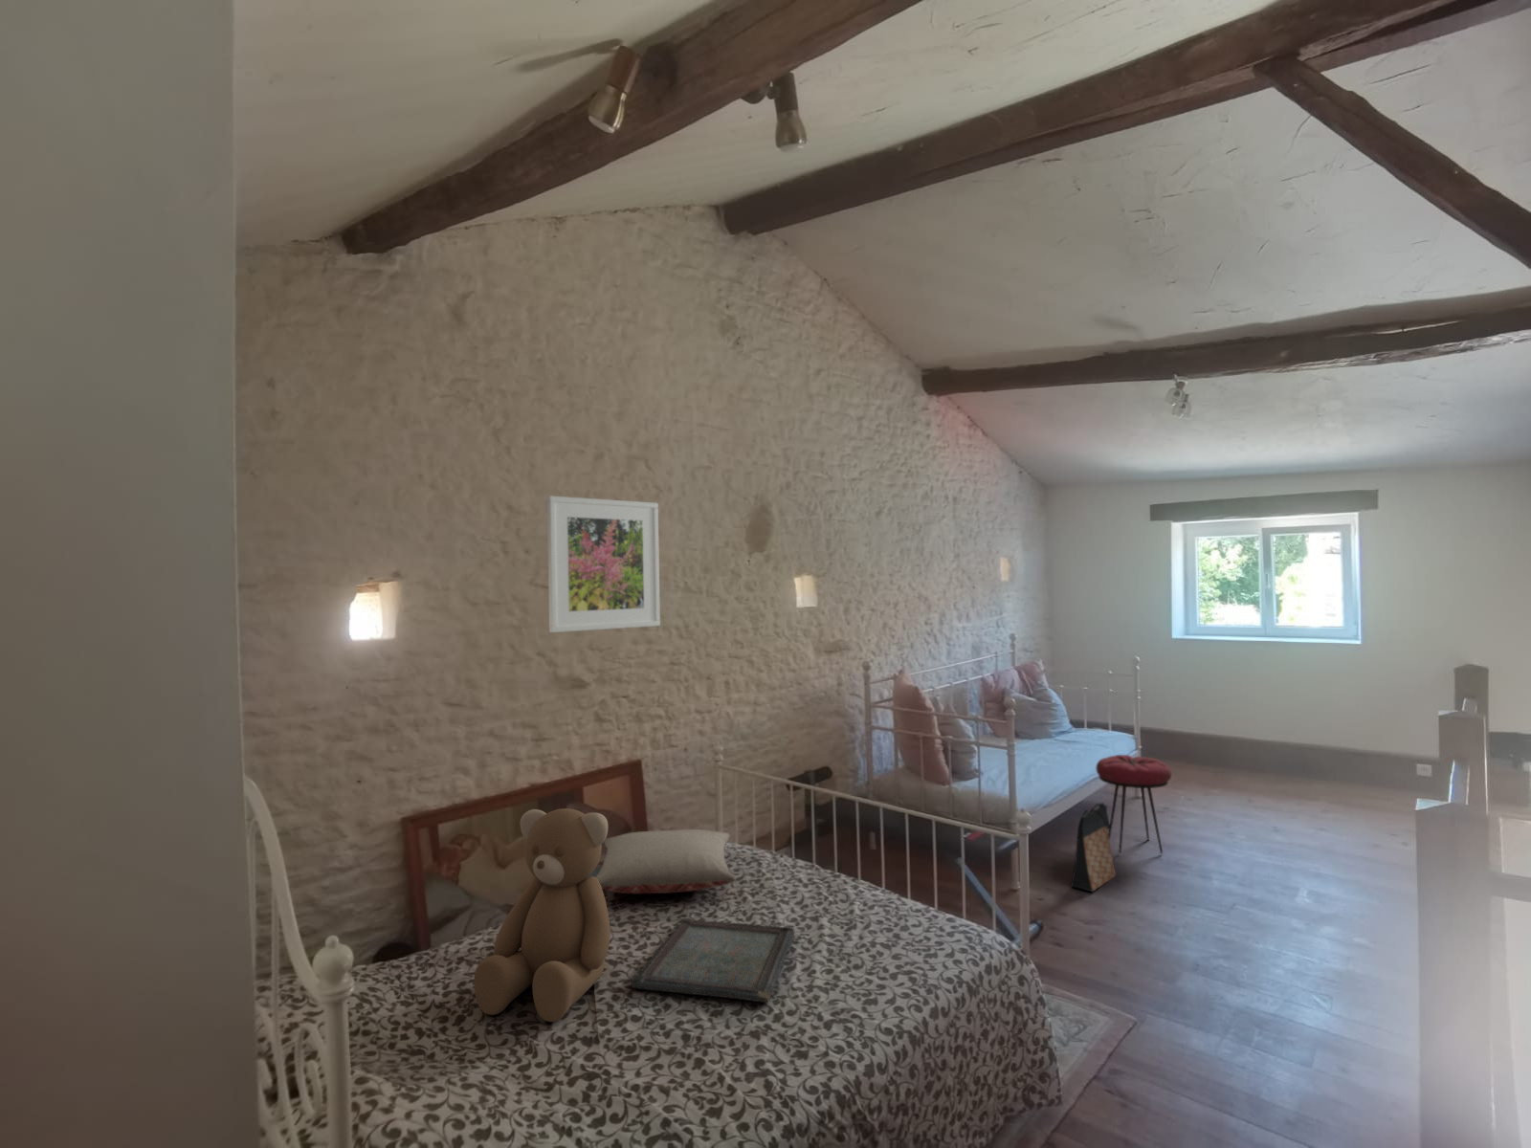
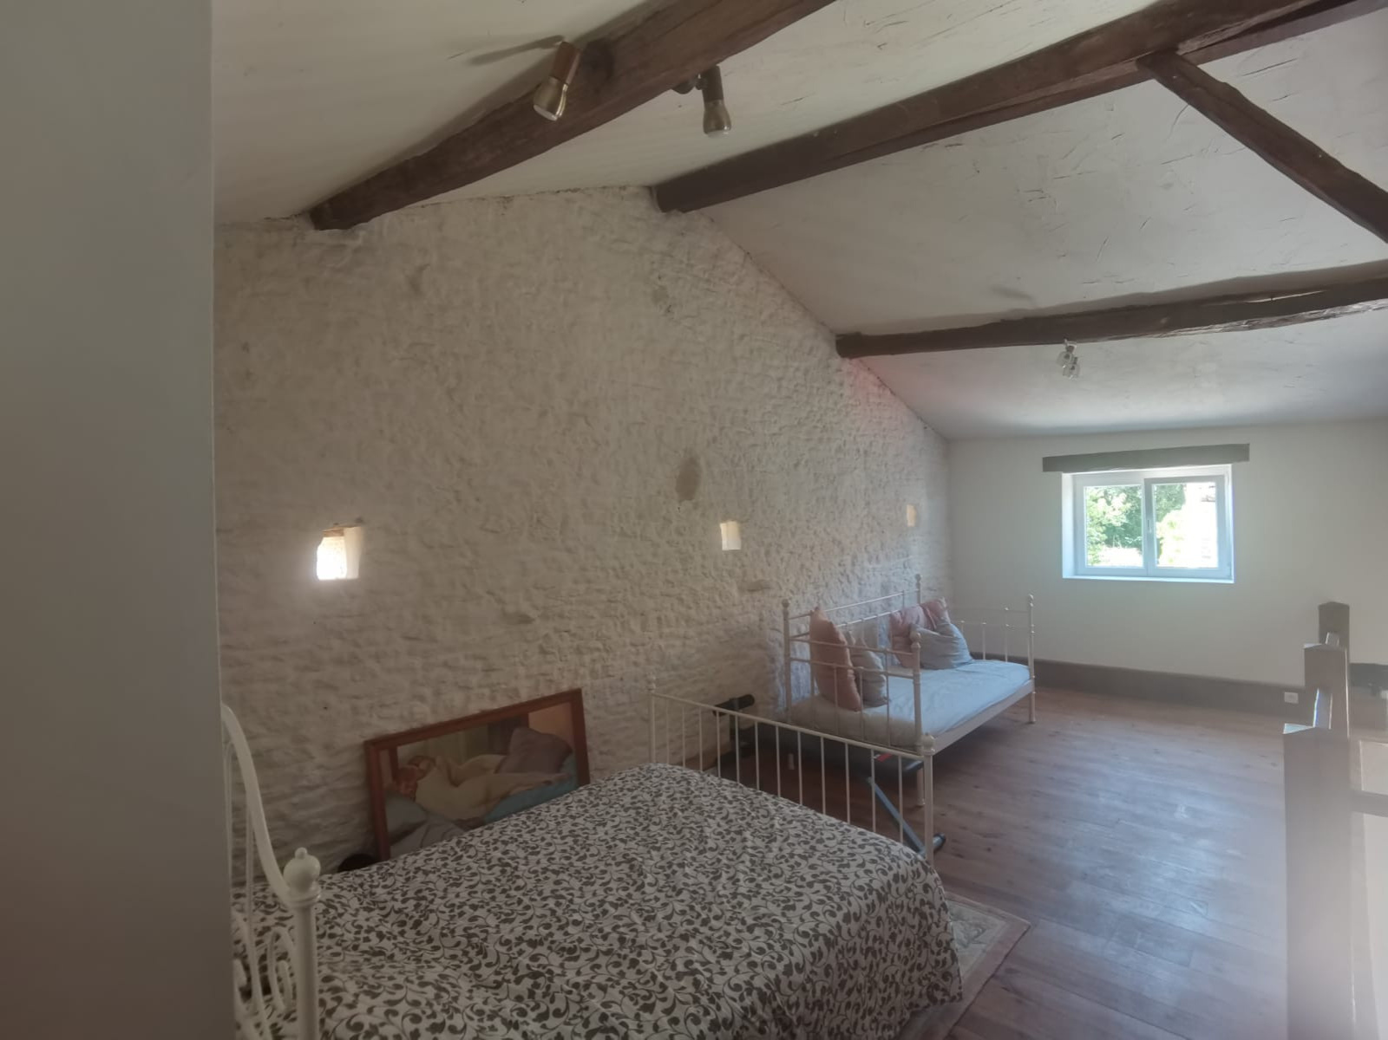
- serving tray [629,918,796,1003]
- teddy bear [473,808,611,1023]
- bag [1069,802,1116,892]
- pillow [596,828,737,895]
- stool [1095,754,1172,855]
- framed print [546,494,661,633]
